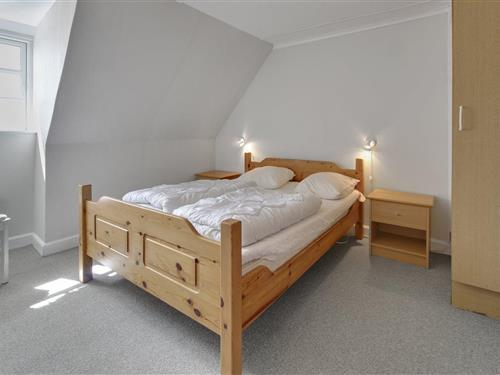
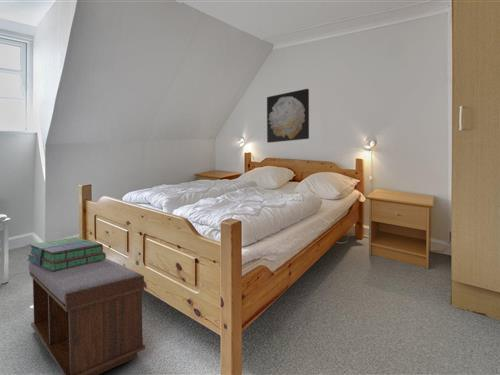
+ stack of books [26,237,107,271]
+ bench [28,258,146,375]
+ wall art [266,88,310,144]
